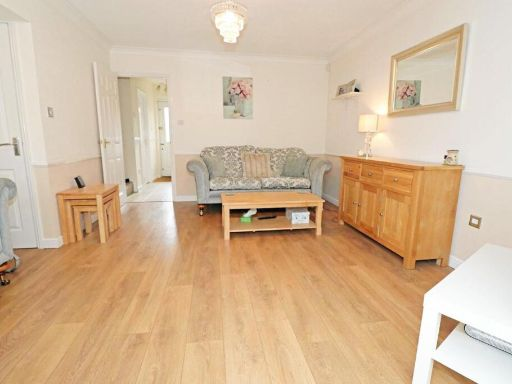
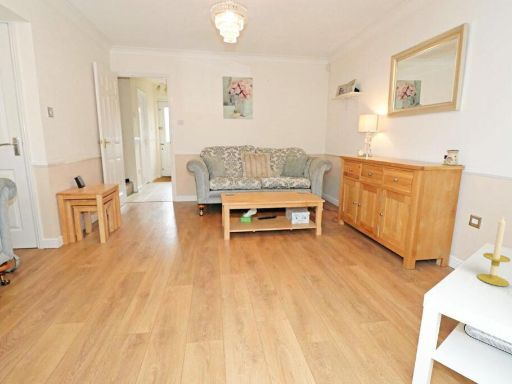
+ candle [476,216,511,287]
